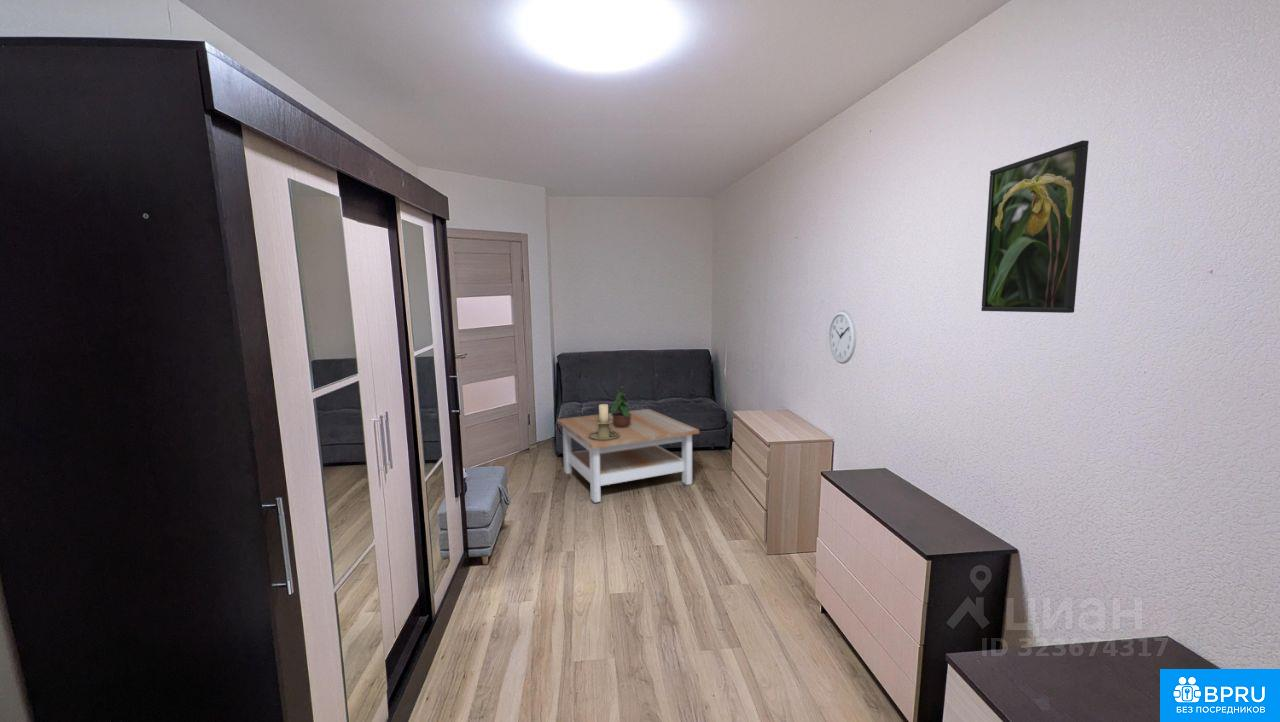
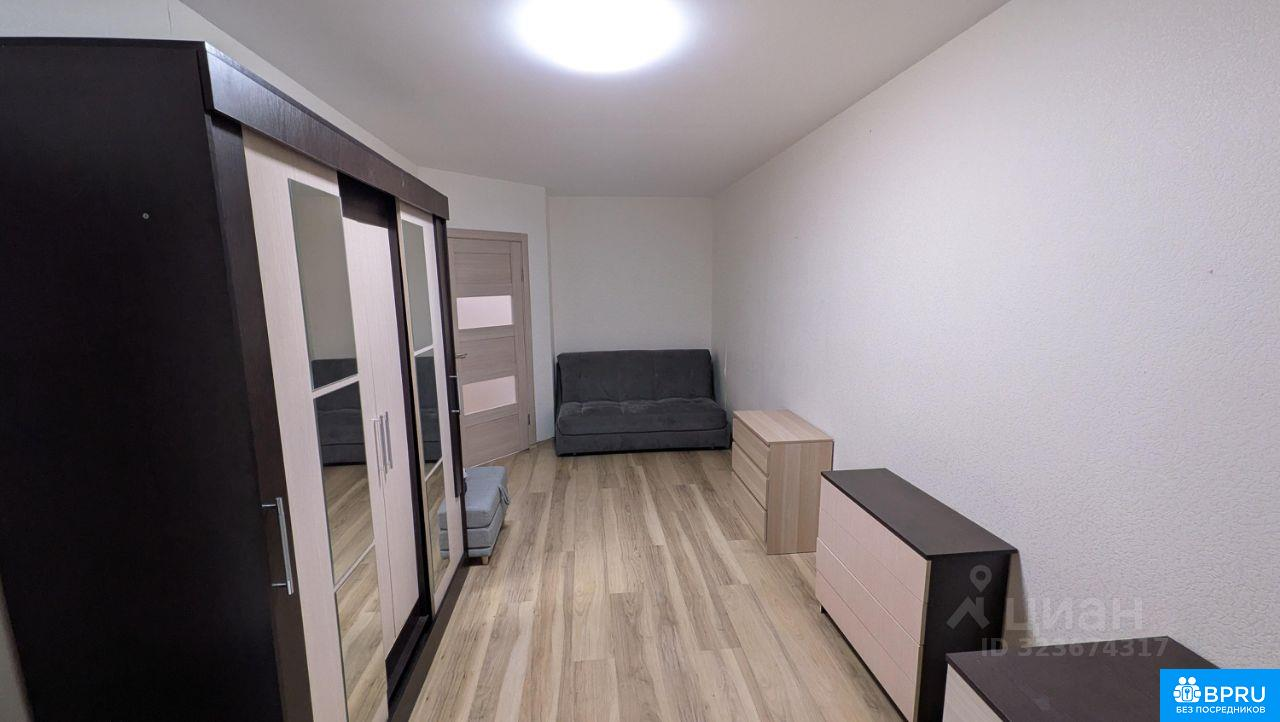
- coffee table [556,408,700,504]
- candle holder [588,403,620,440]
- potted plant [610,384,631,428]
- wall clock [828,309,857,365]
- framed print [980,140,1090,314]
